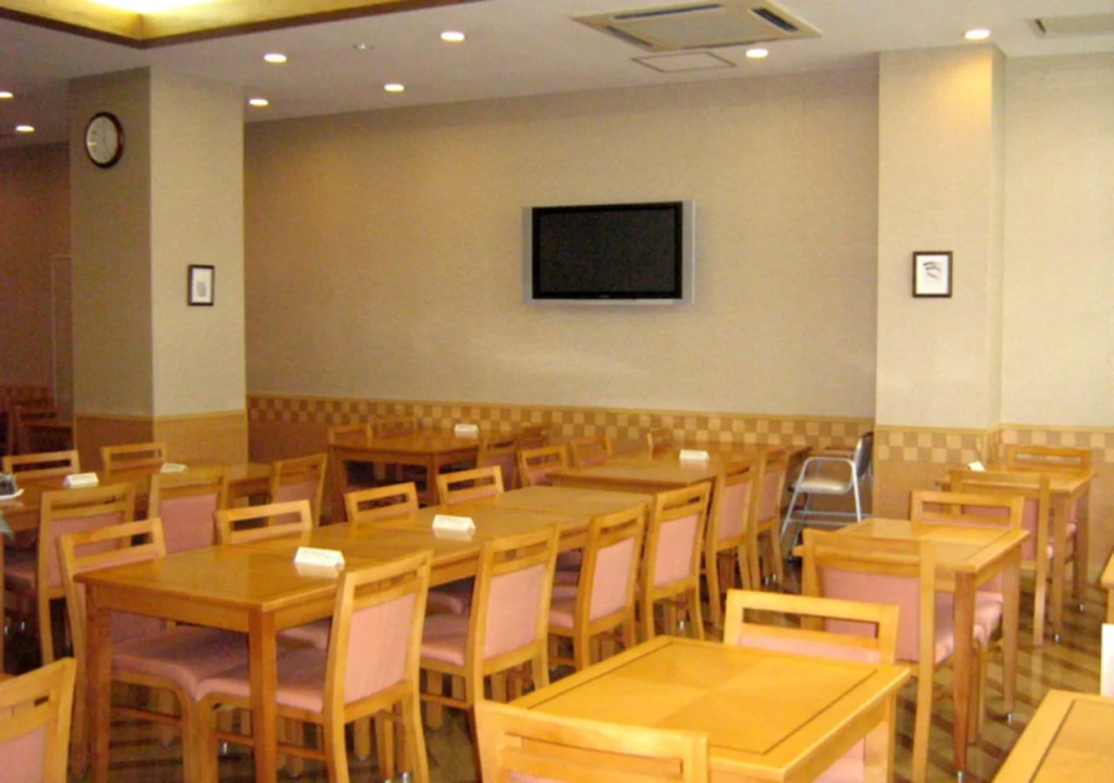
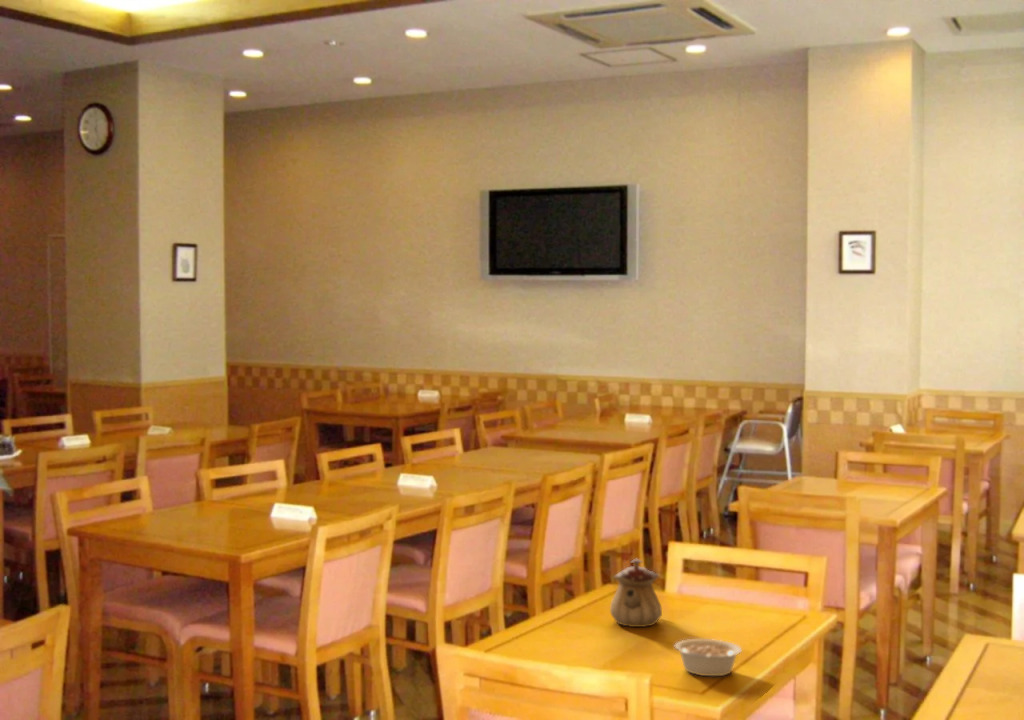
+ teapot [609,558,663,628]
+ legume [674,638,743,677]
